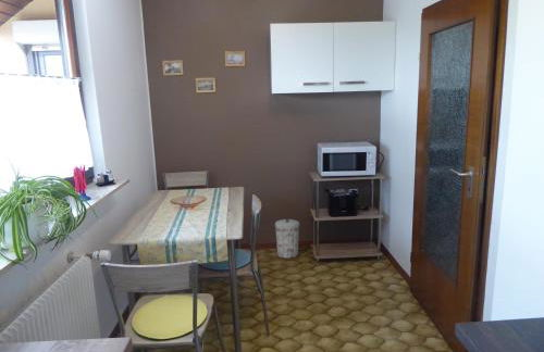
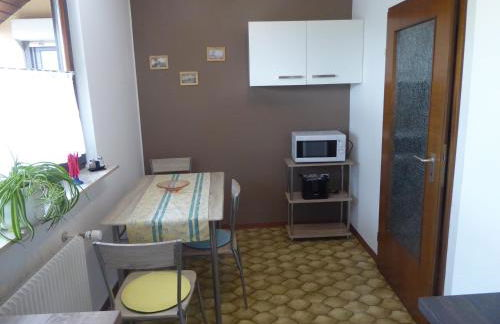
- trash can [274,218,300,260]
